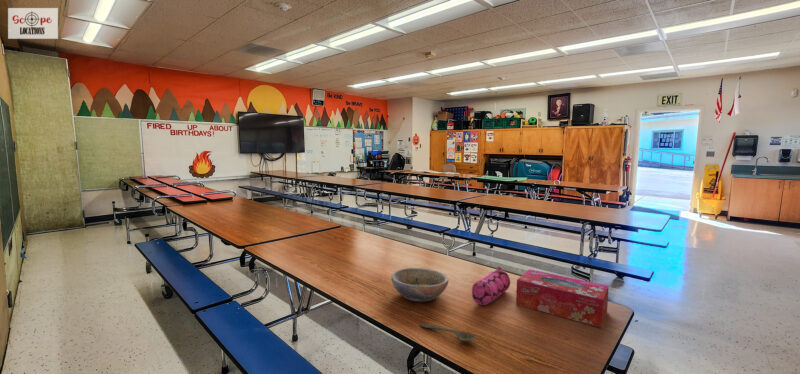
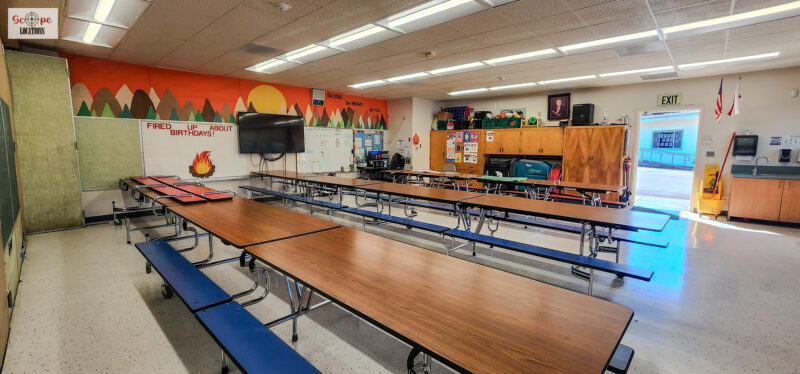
- tissue box [515,268,610,328]
- pencil case [471,266,511,306]
- bowl [390,267,449,303]
- spoon [419,323,477,342]
